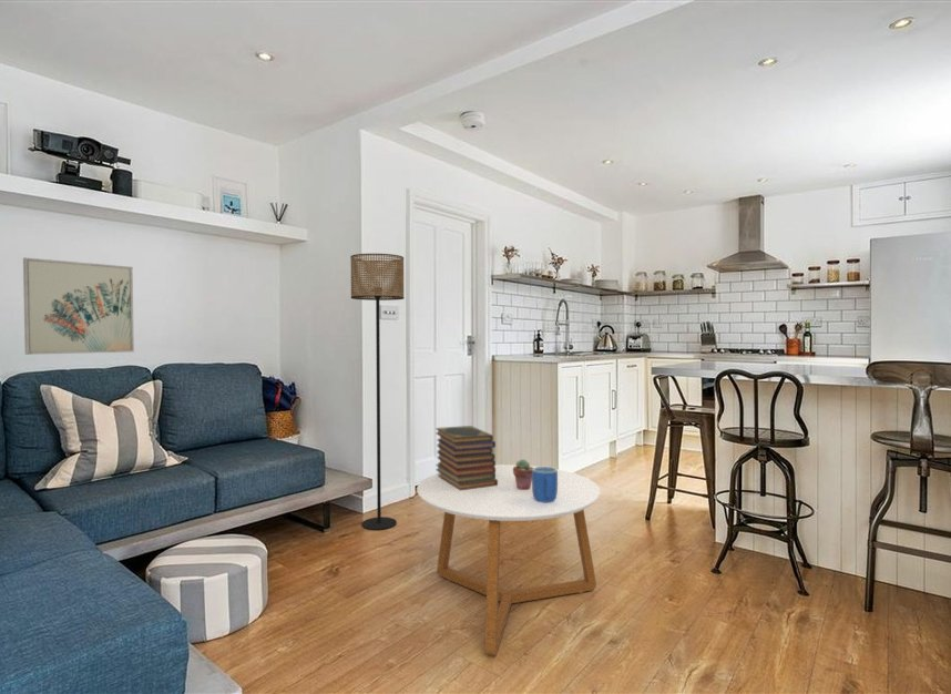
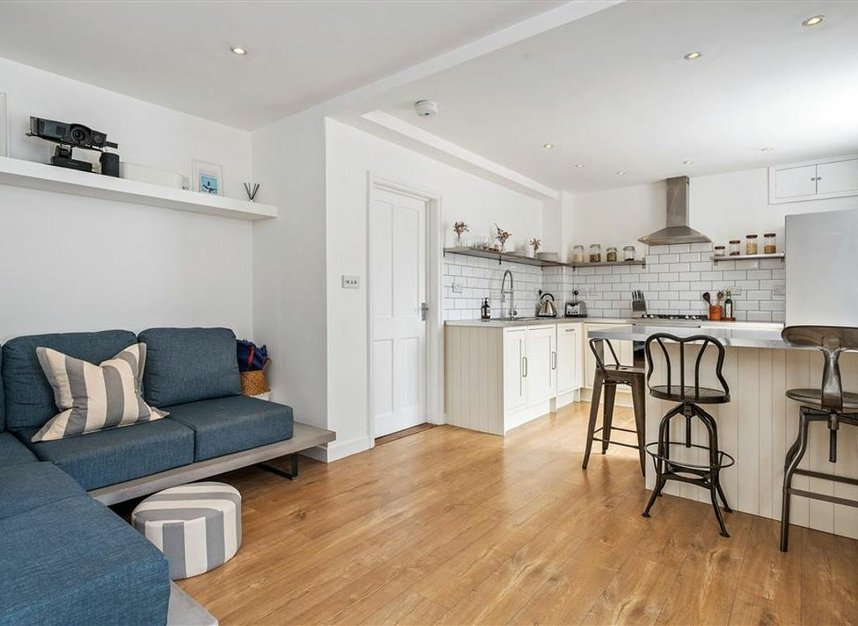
- wall art [22,257,135,356]
- floor lamp [349,253,405,531]
- mug [532,466,558,503]
- coffee table [416,463,602,656]
- book stack [434,425,498,490]
- potted succulent [513,458,533,490]
